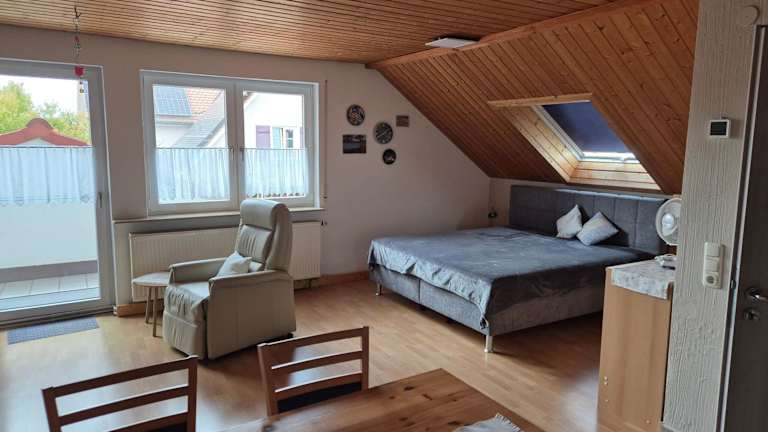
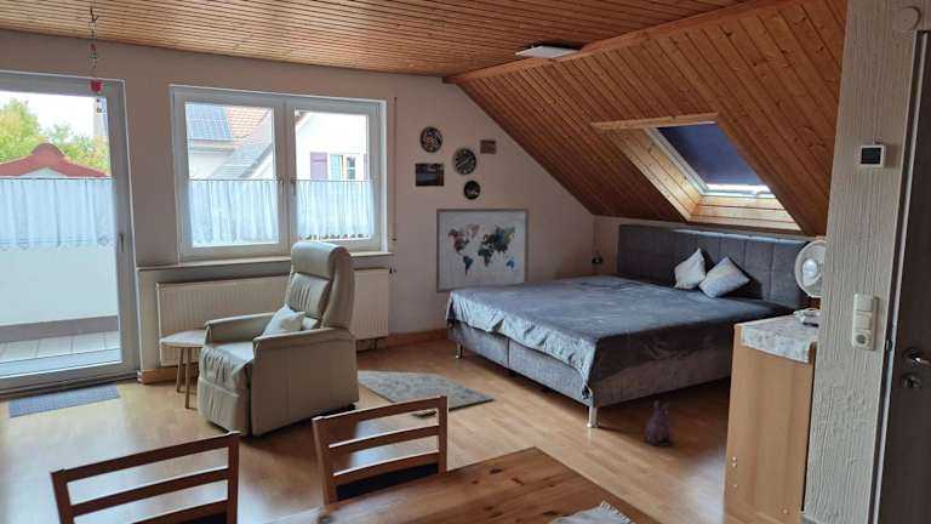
+ rug [356,369,495,416]
+ wall art [434,207,531,295]
+ plush toy [644,399,676,448]
